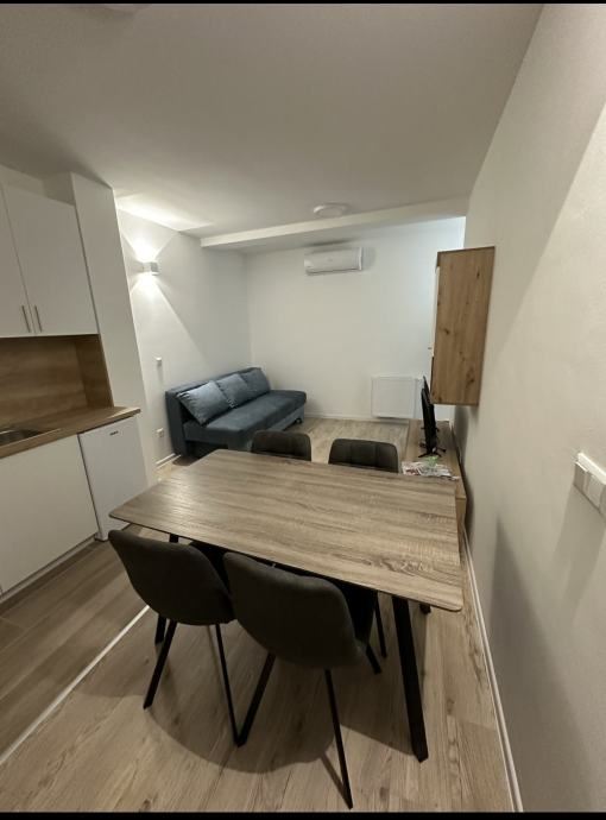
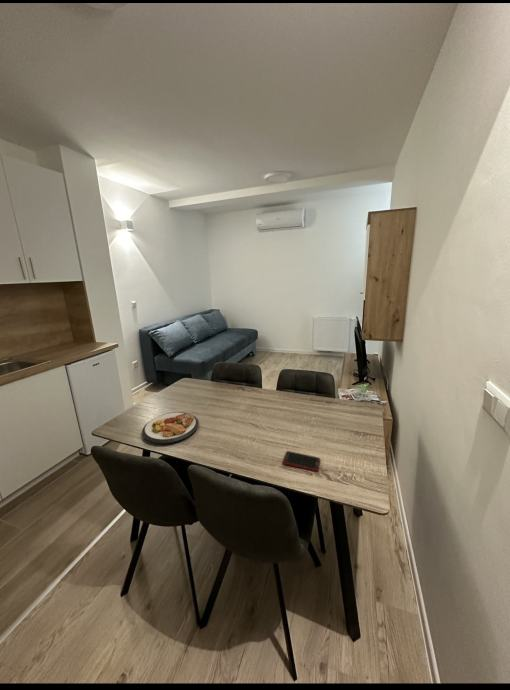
+ cell phone [282,450,321,472]
+ plate [141,411,200,444]
